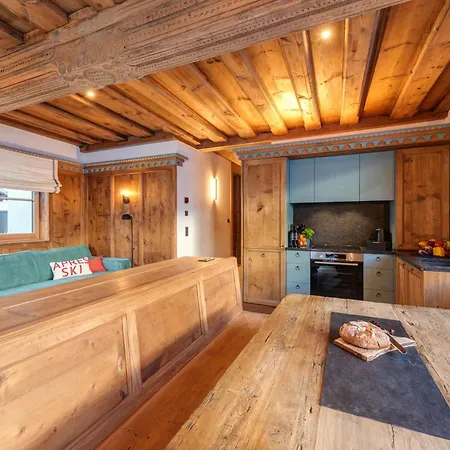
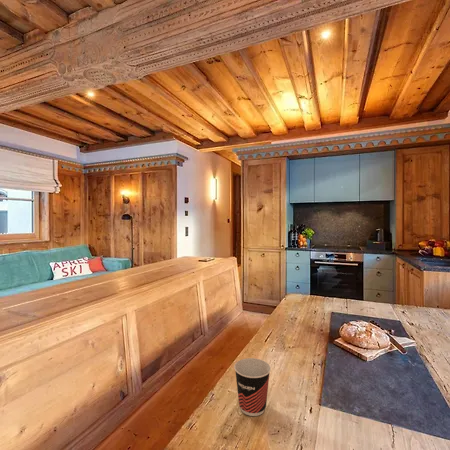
+ cup [233,357,272,417]
